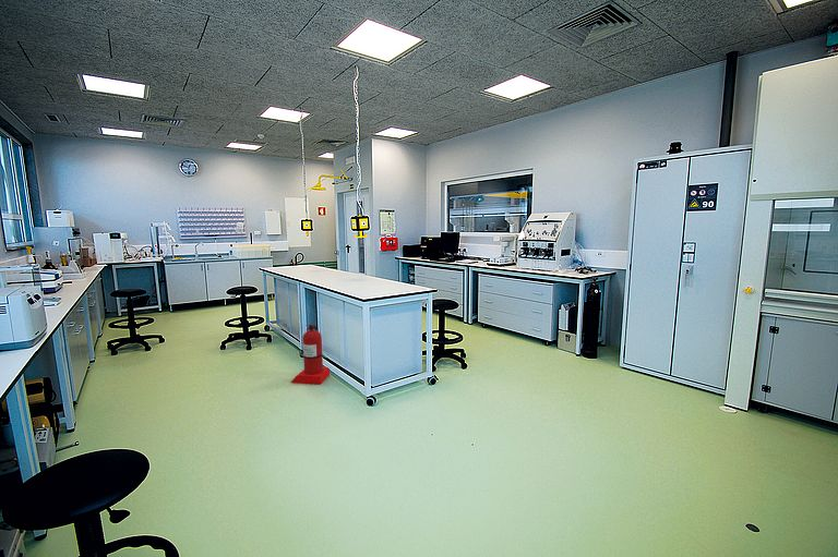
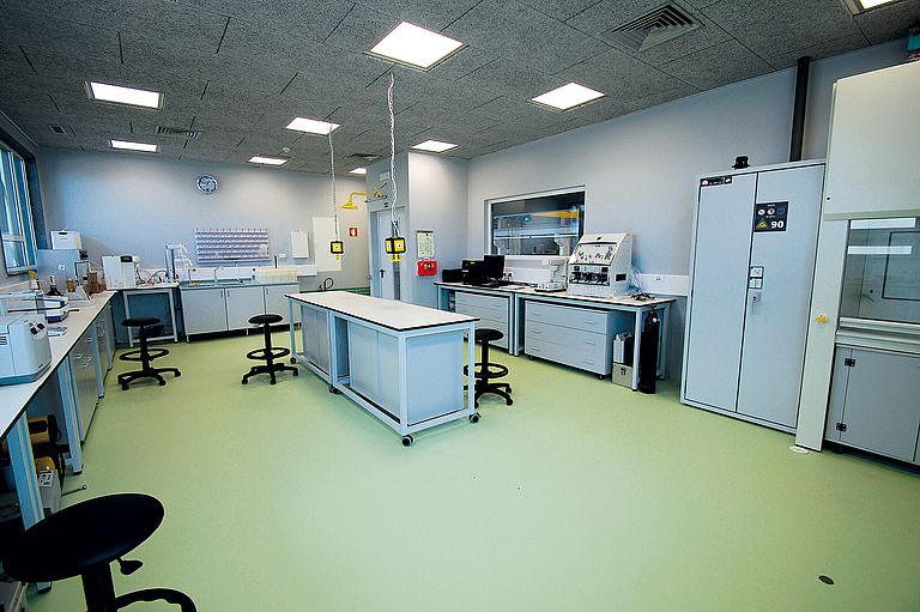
- fire extinguisher [290,324,331,385]
